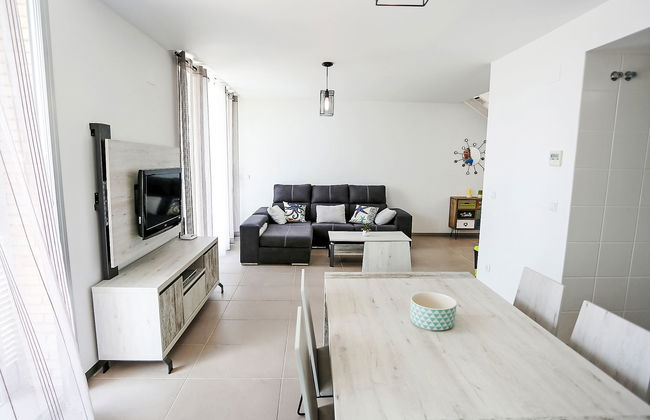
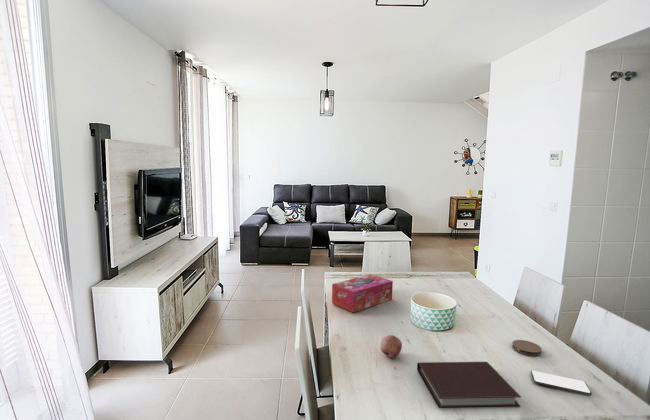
+ smartphone [530,369,593,396]
+ coaster [511,339,543,357]
+ tissue box [331,273,394,313]
+ fruit [379,334,403,359]
+ notebook [416,361,522,409]
